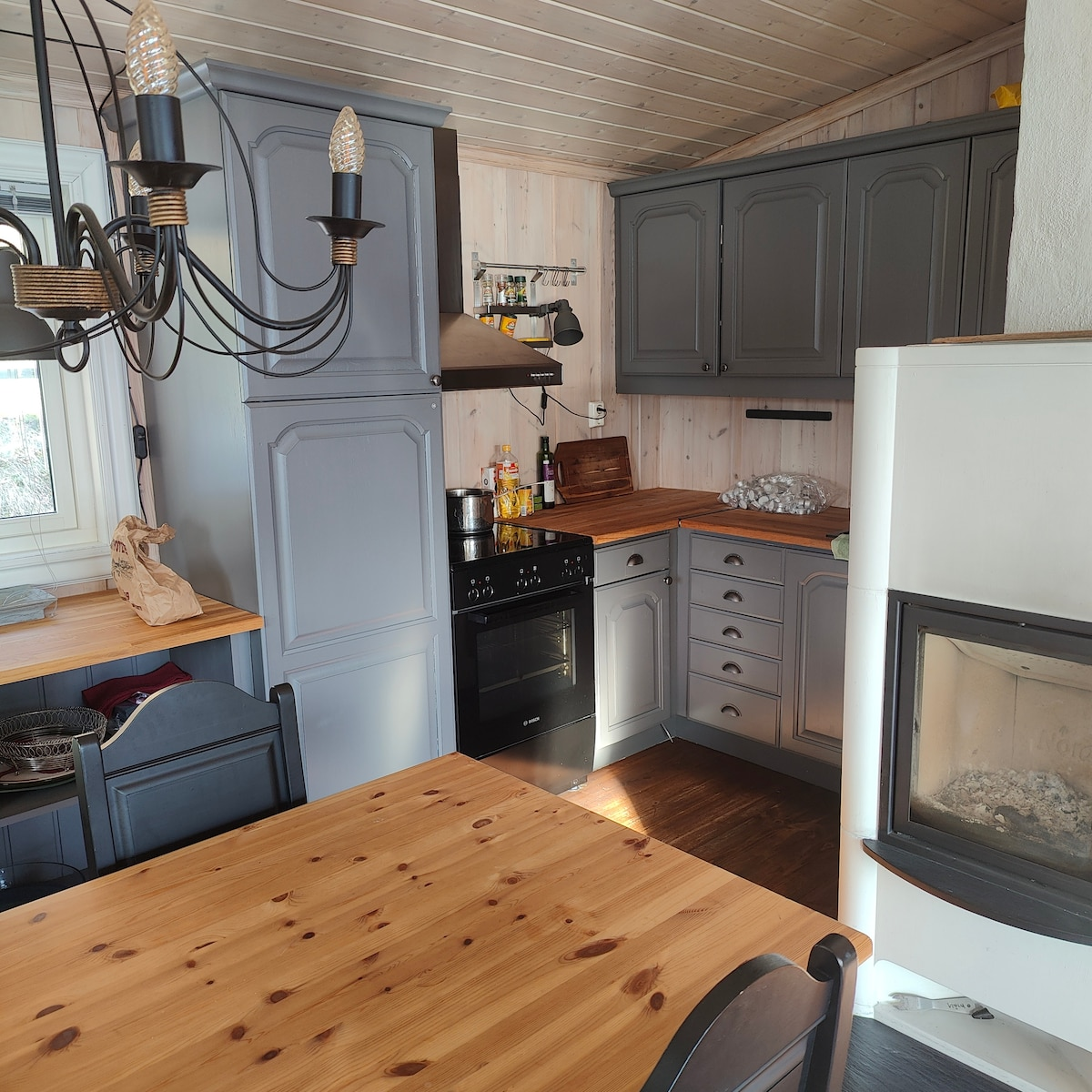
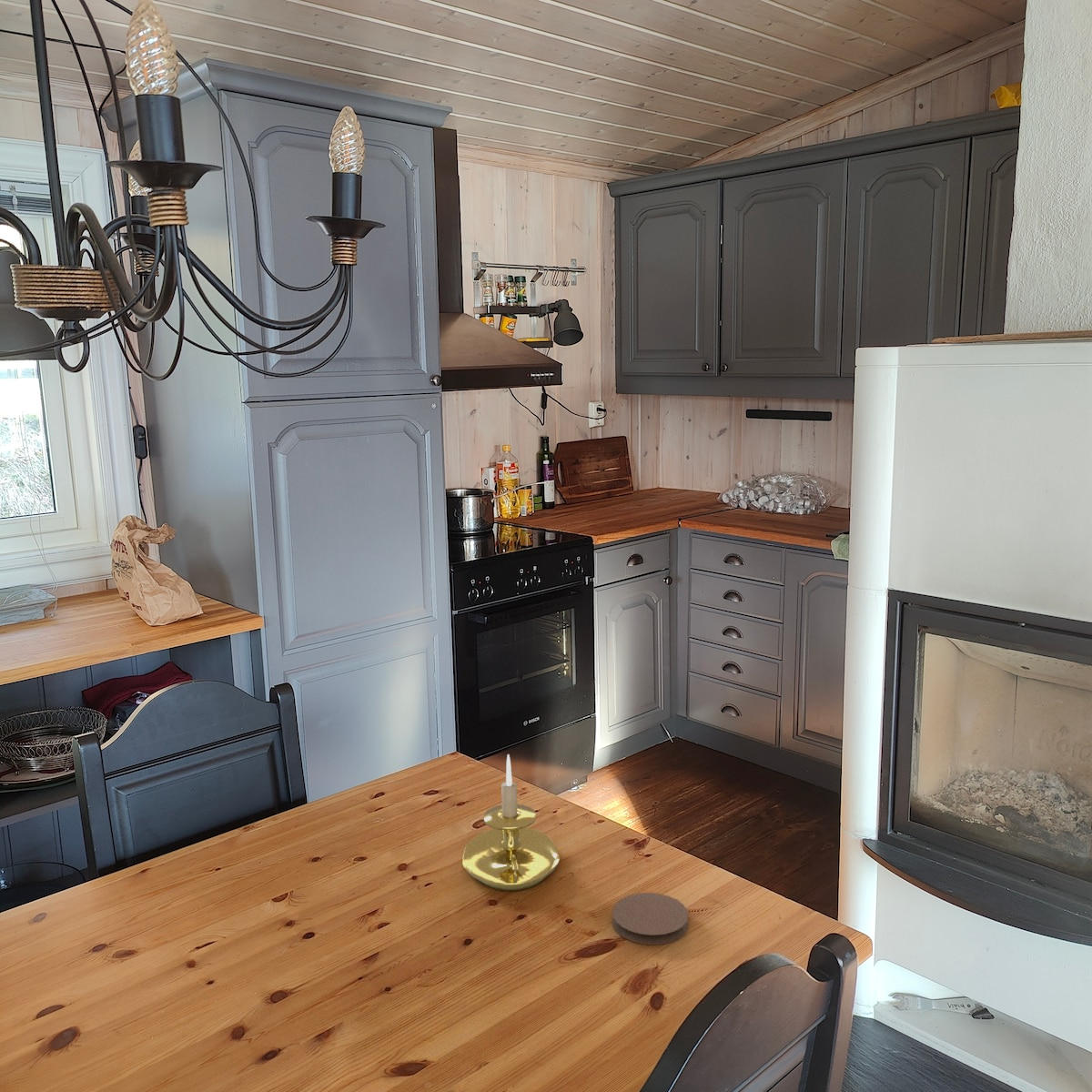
+ candle holder [461,753,561,892]
+ coaster [612,892,690,945]
